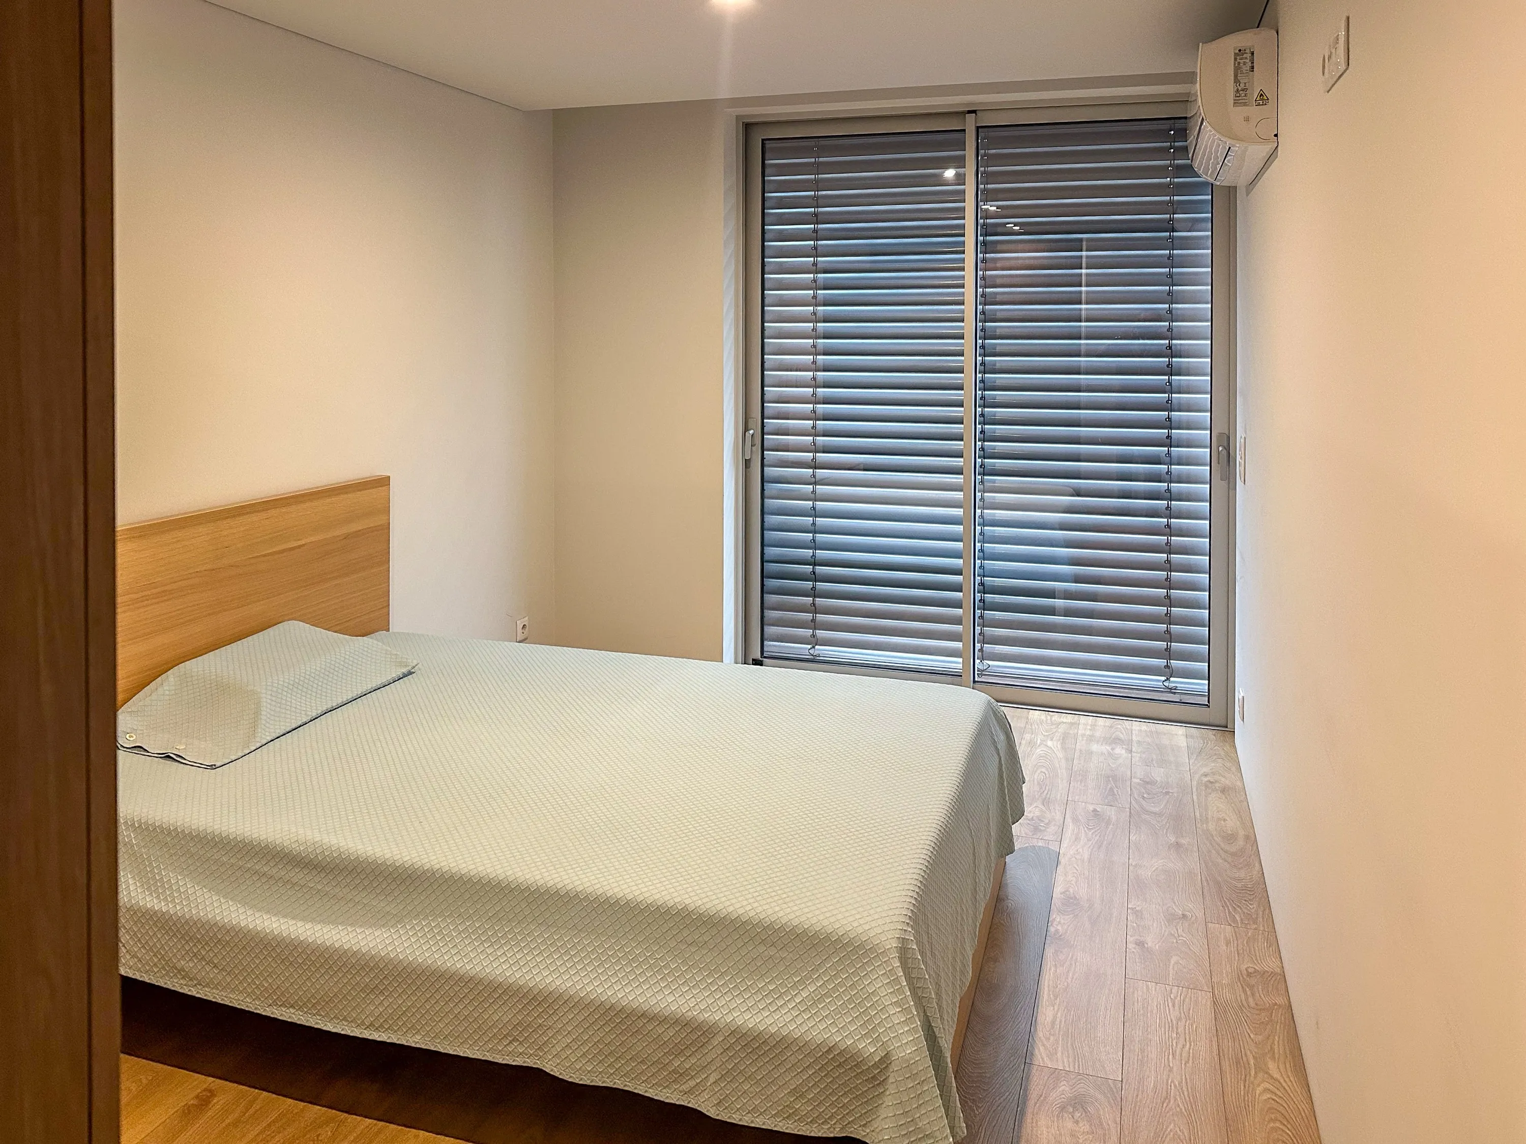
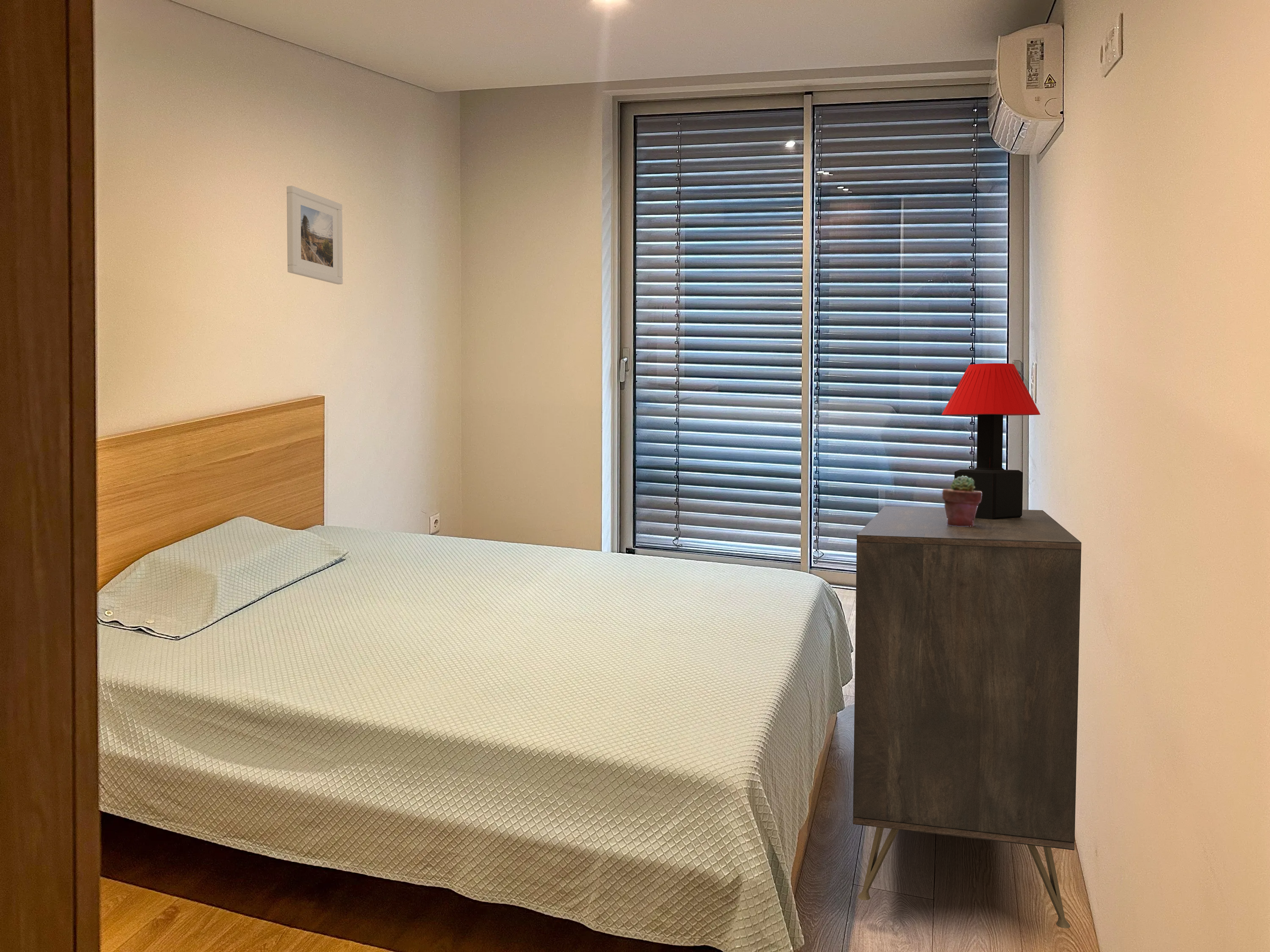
+ dresser [853,506,1082,929]
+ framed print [286,185,343,285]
+ table lamp [941,363,1041,520]
+ potted succulent [941,476,982,527]
